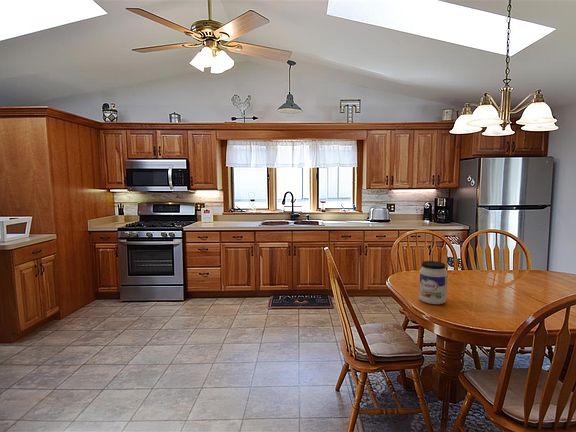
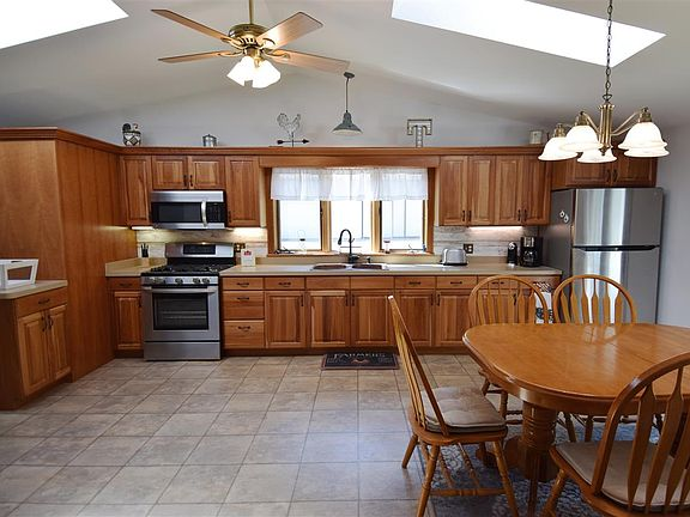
- jar [418,260,448,305]
